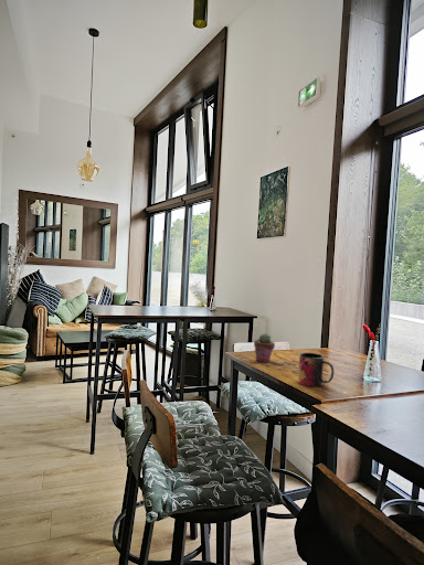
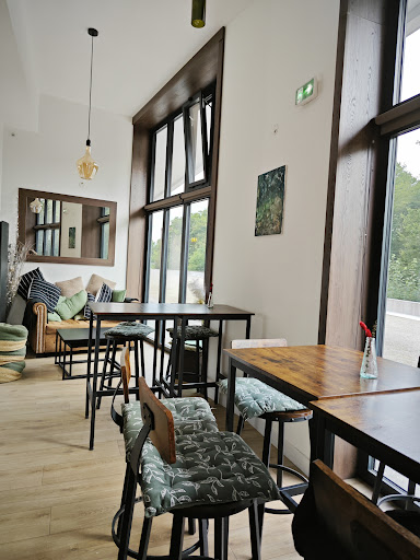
- mug [297,352,335,388]
- potted succulent [253,333,276,363]
